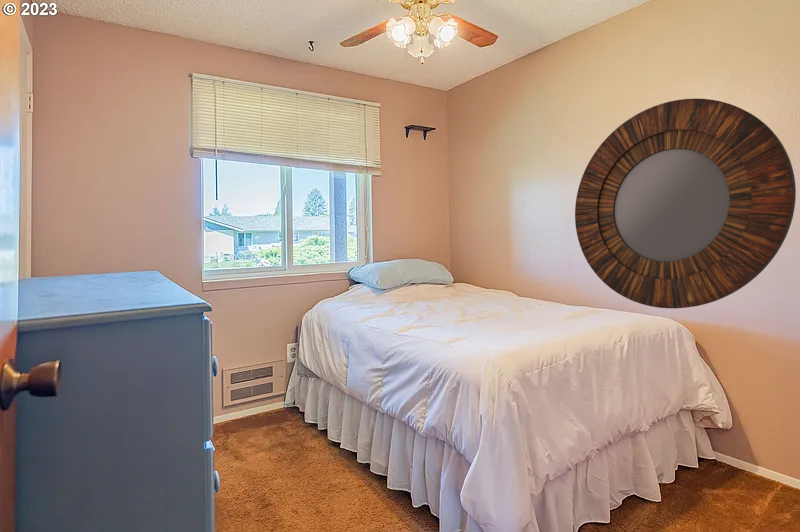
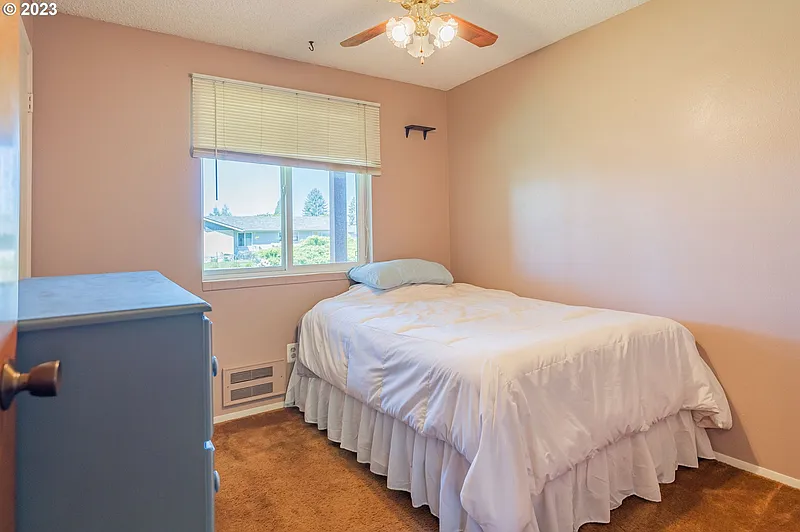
- home mirror [574,98,797,309]
